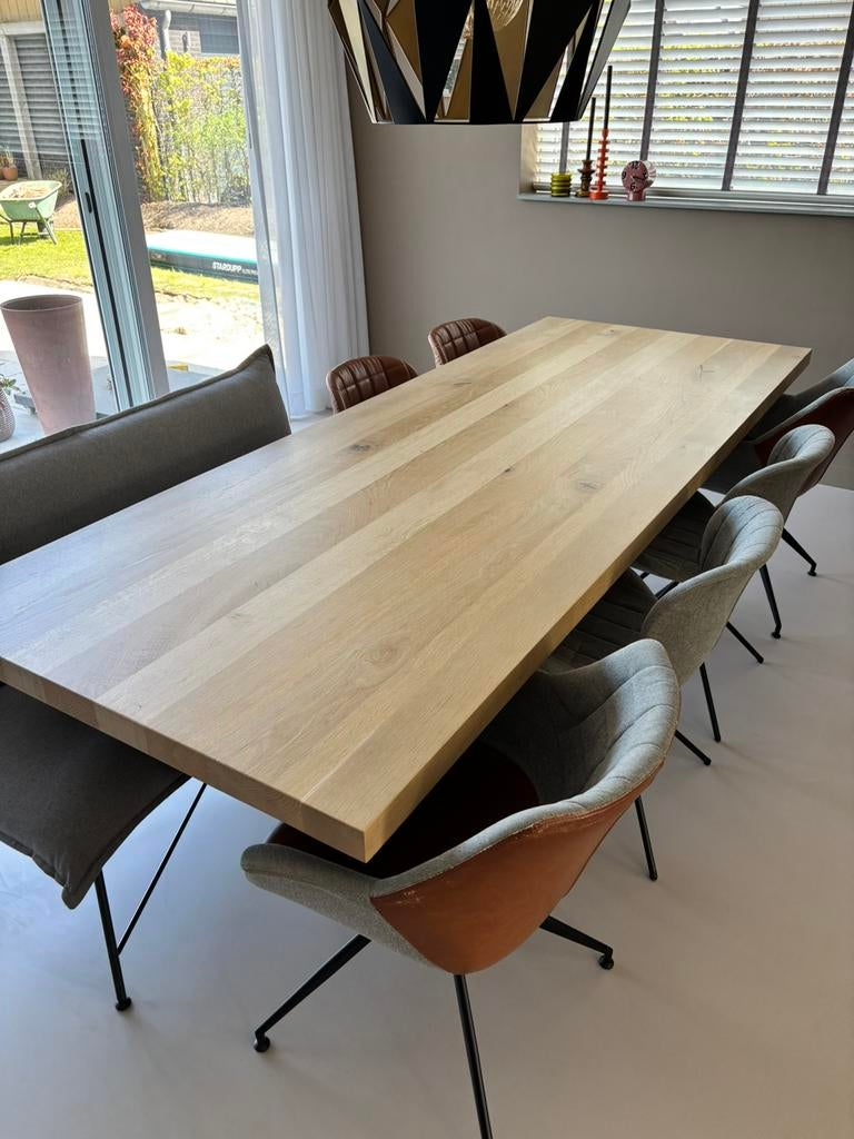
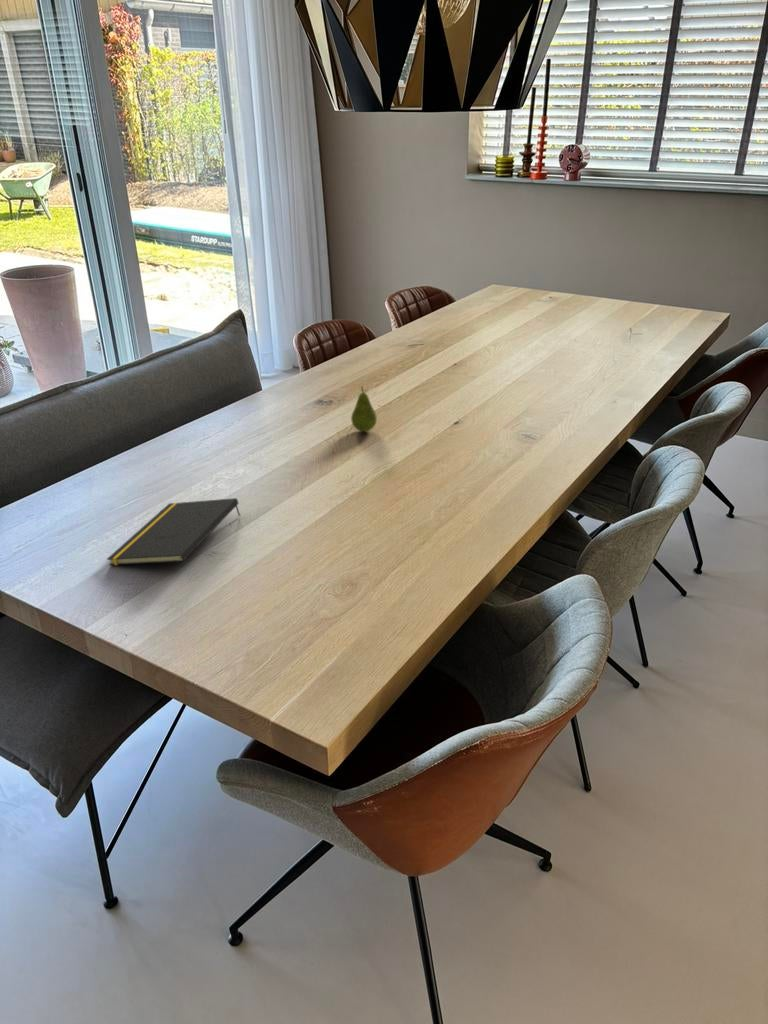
+ notepad [106,497,241,566]
+ fruit [350,386,378,433]
